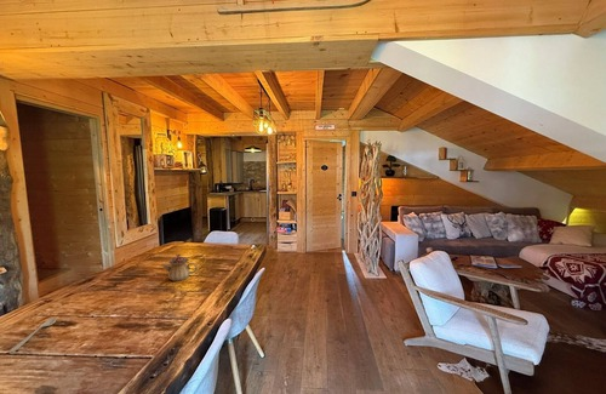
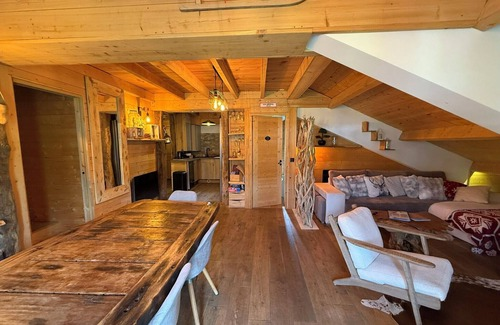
- teapot [162,253,199,282]
- spoon [7,316,57,354]
